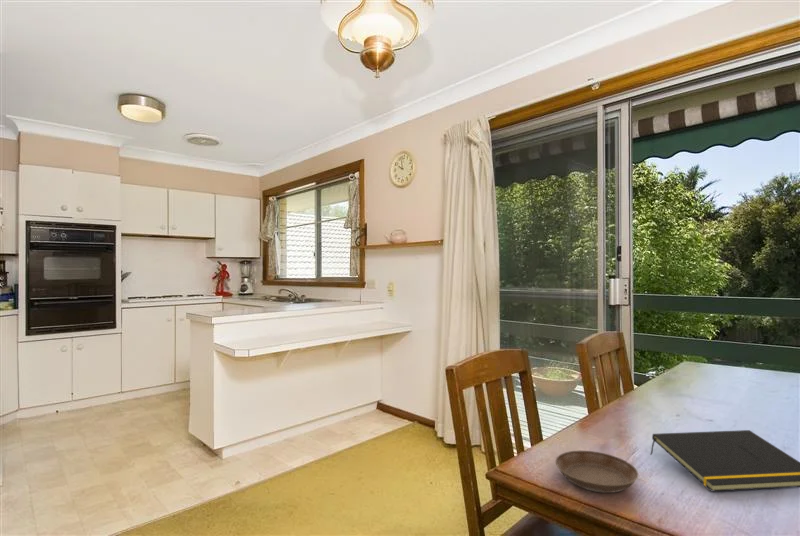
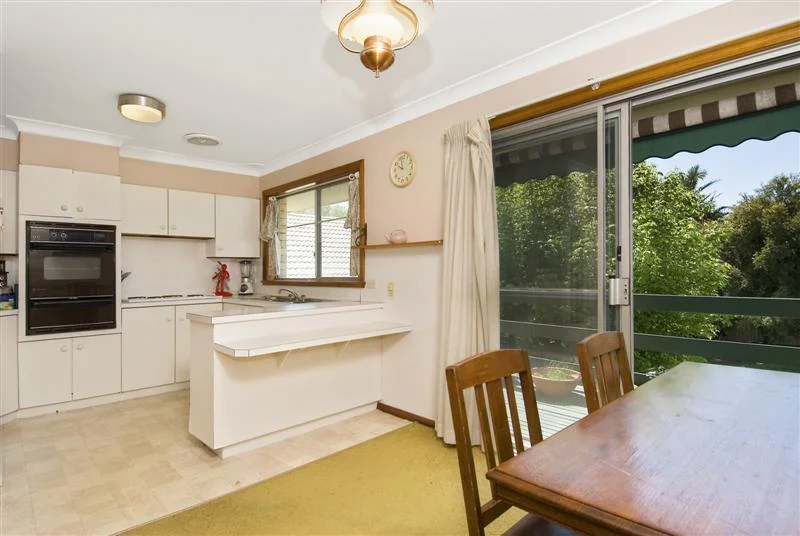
- saucer [554,450,639,494]
- notepad [649,429,800,492]
